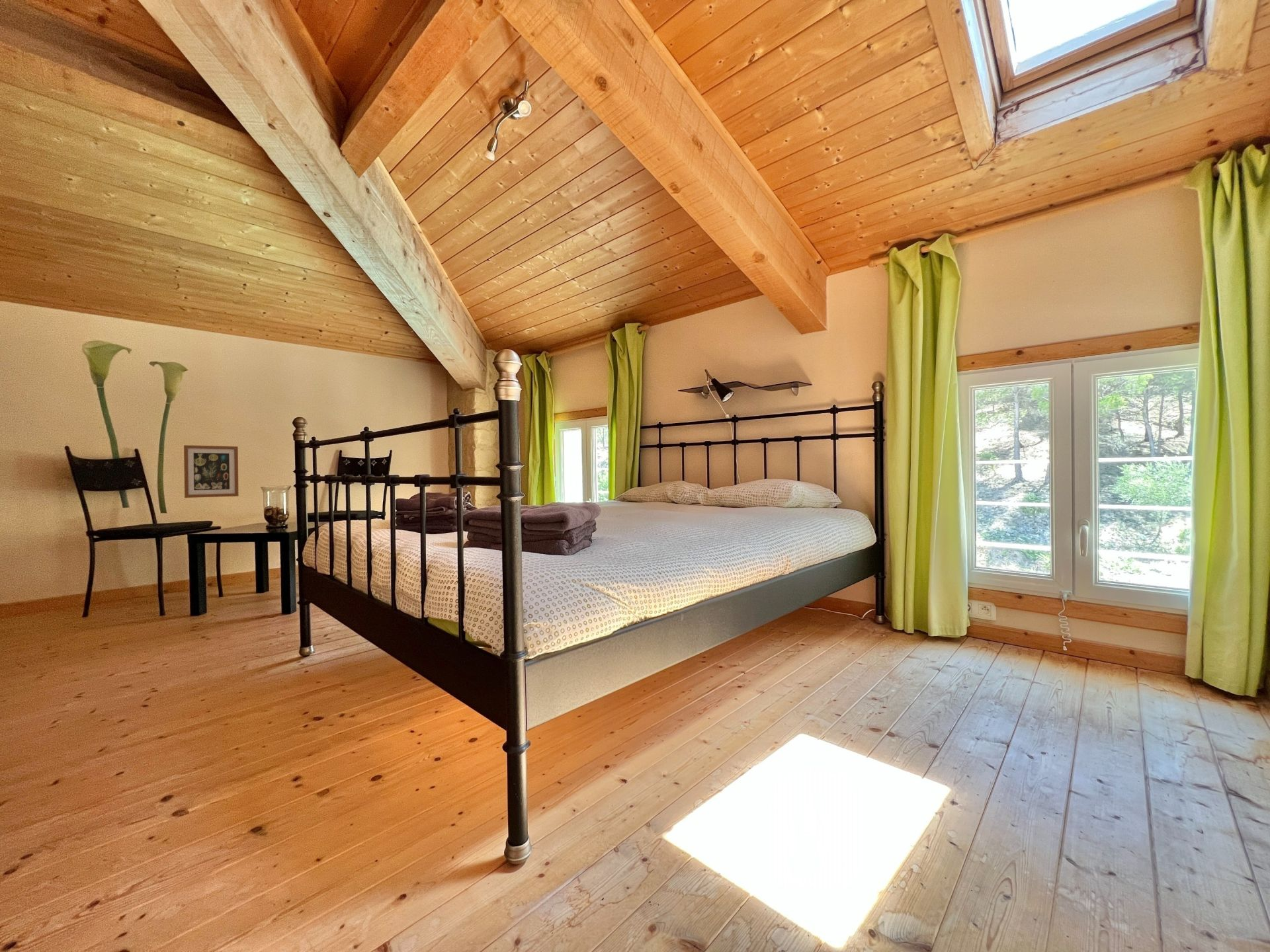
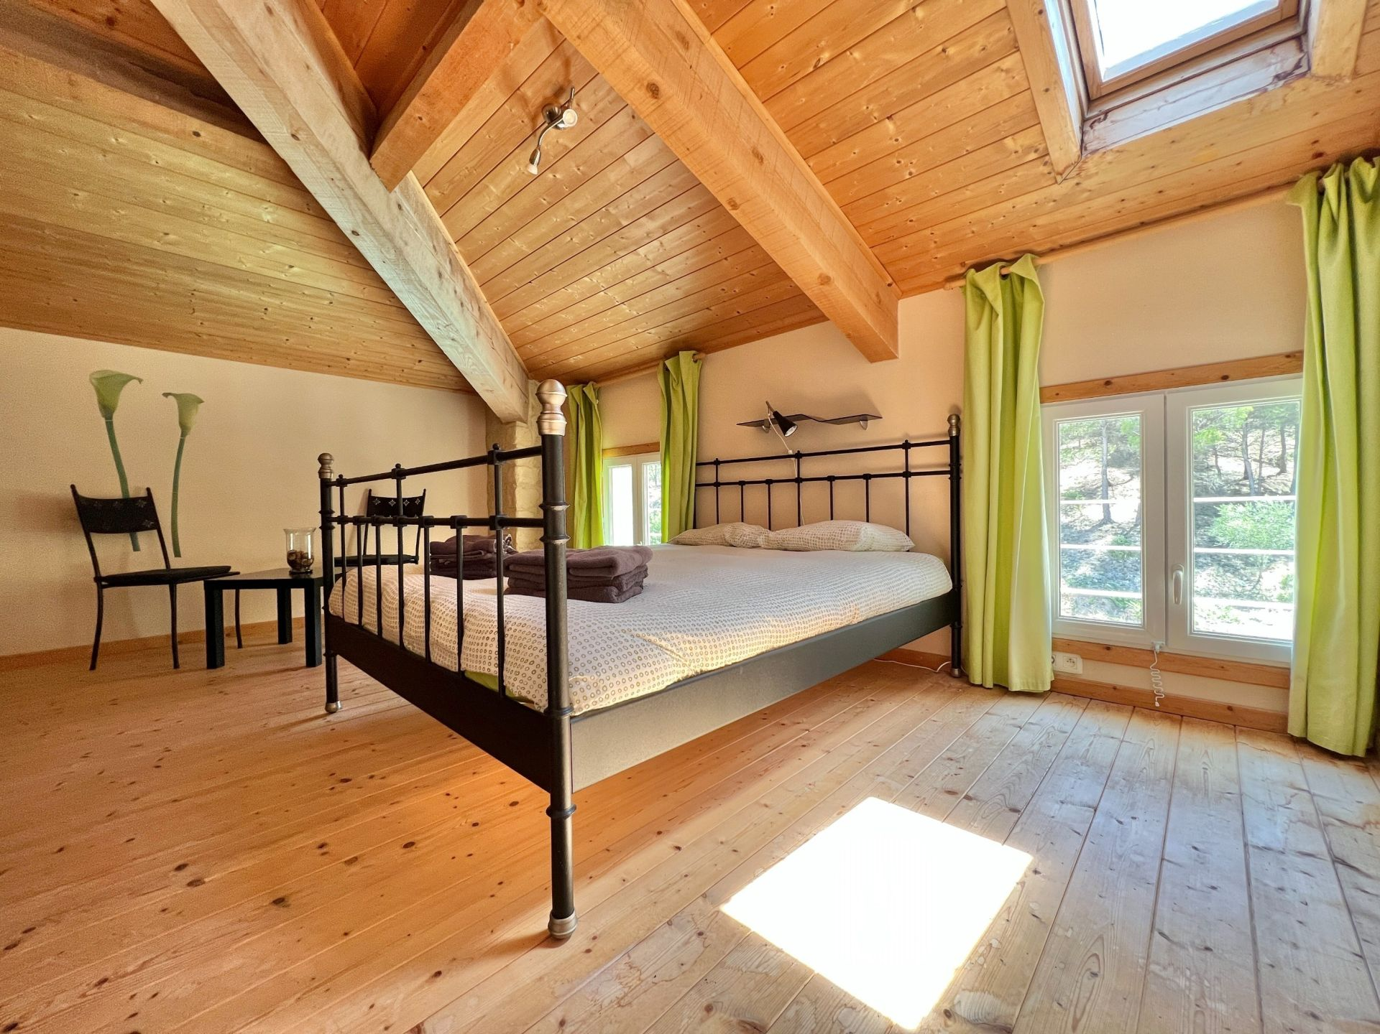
- wall art [183,444,239,498]
